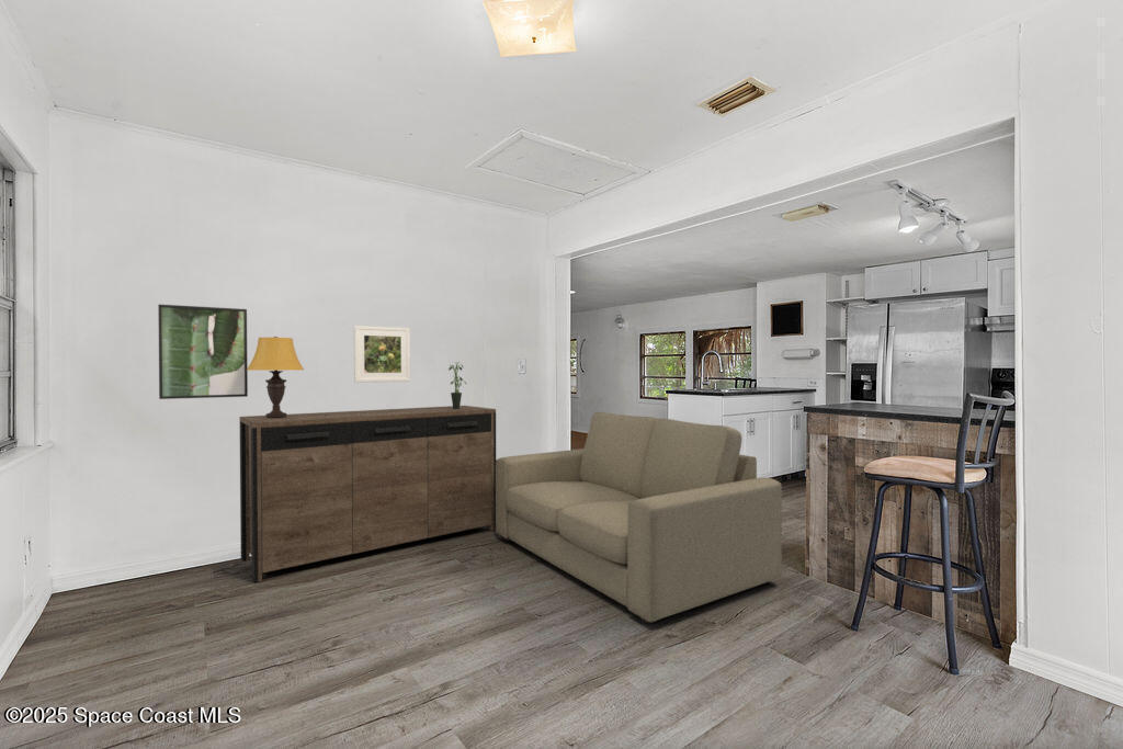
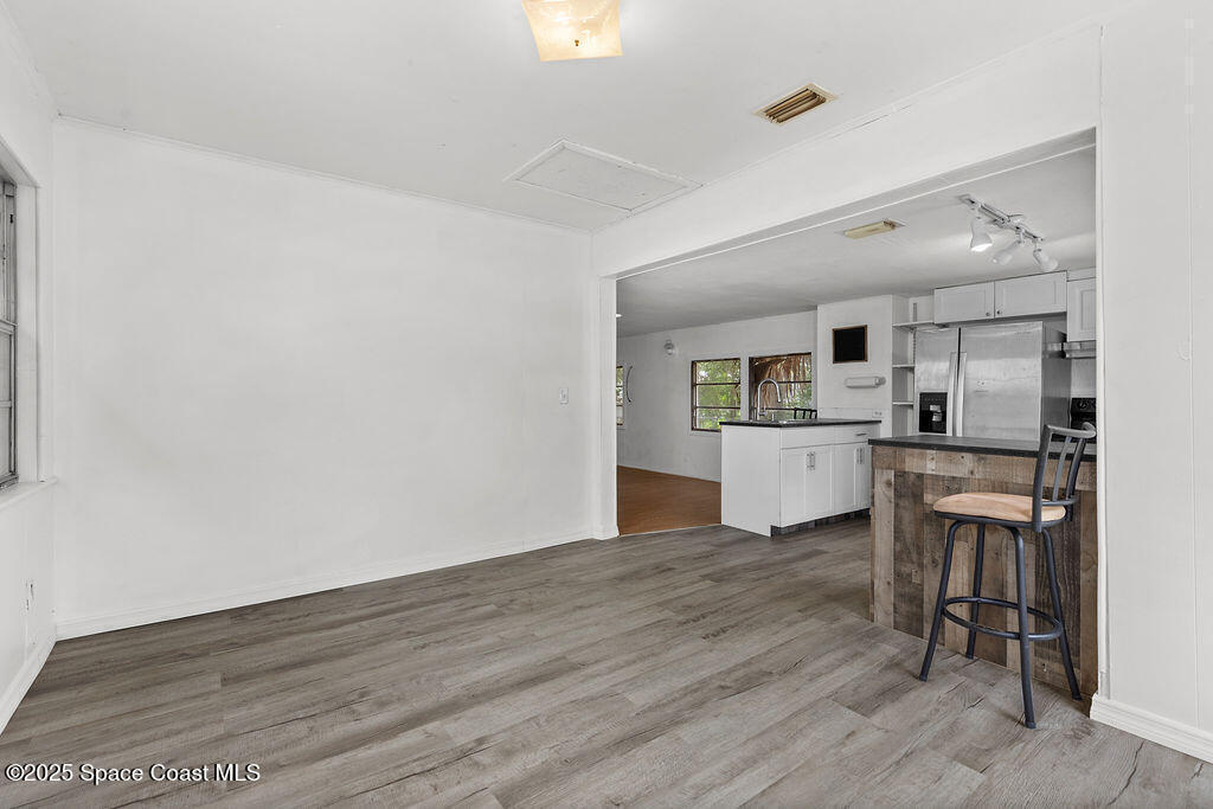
- table lamp [247,336,305,418]
- potted plant [447,361,467,409]
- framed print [157,304,249,400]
- sofa [495,411,783,624]
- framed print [353,325,411,384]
- sideboard [239,405,497,583]
